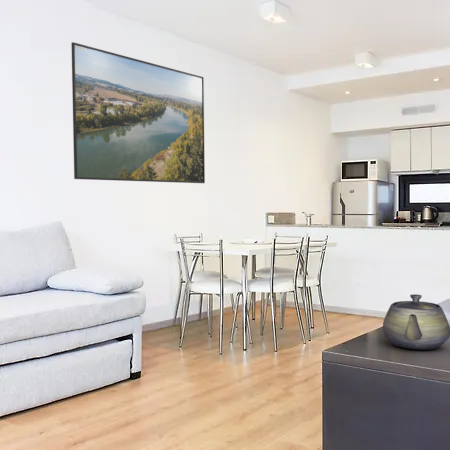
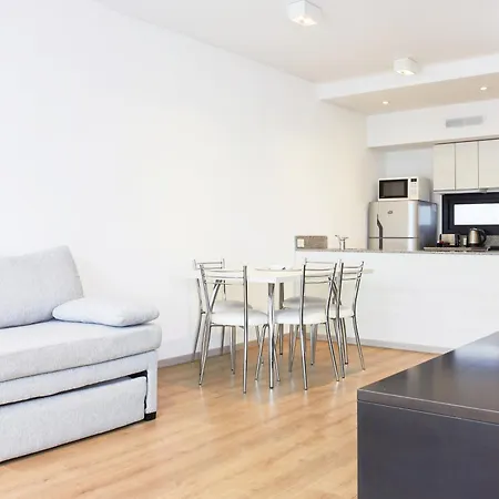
- teapot [382,293,450,351]
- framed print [70,41,206,184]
